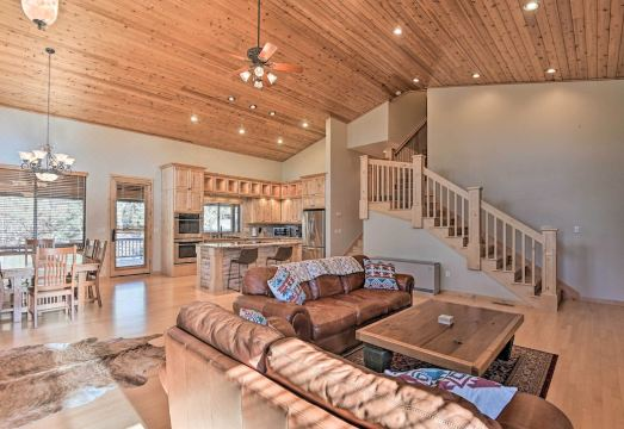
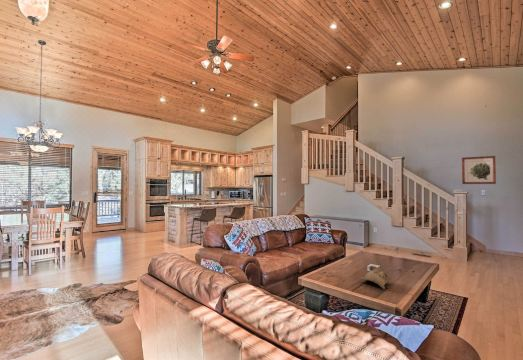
+ decorative bowl [359,264,389,290]
+ wall art [461,155,497,185]
